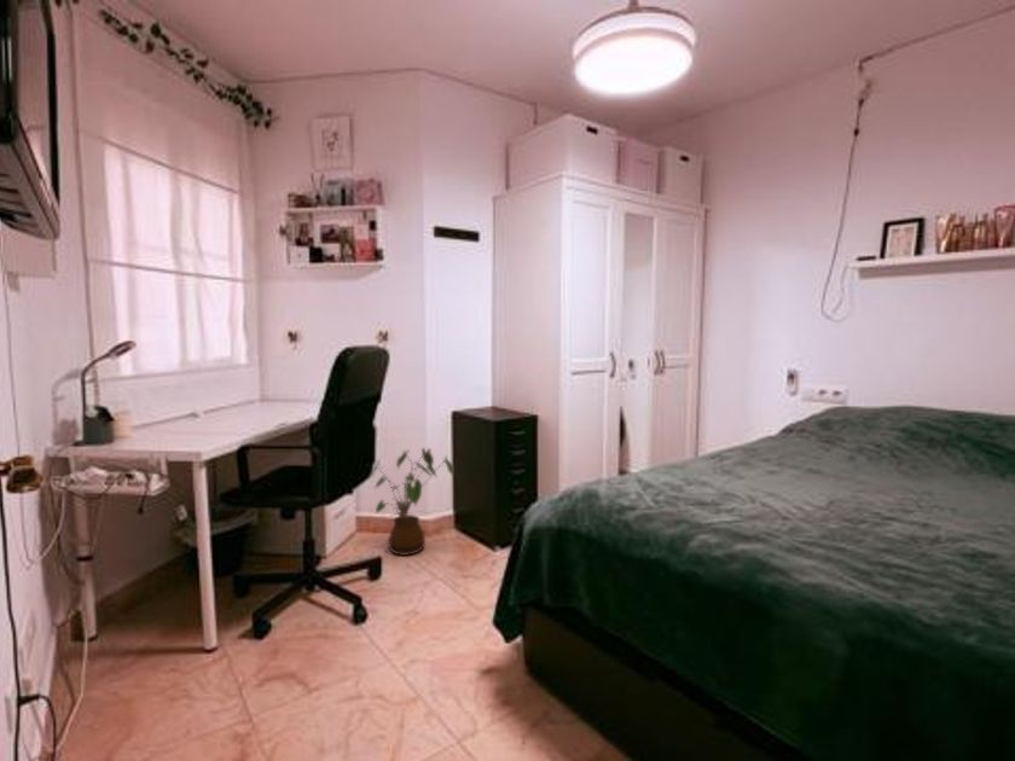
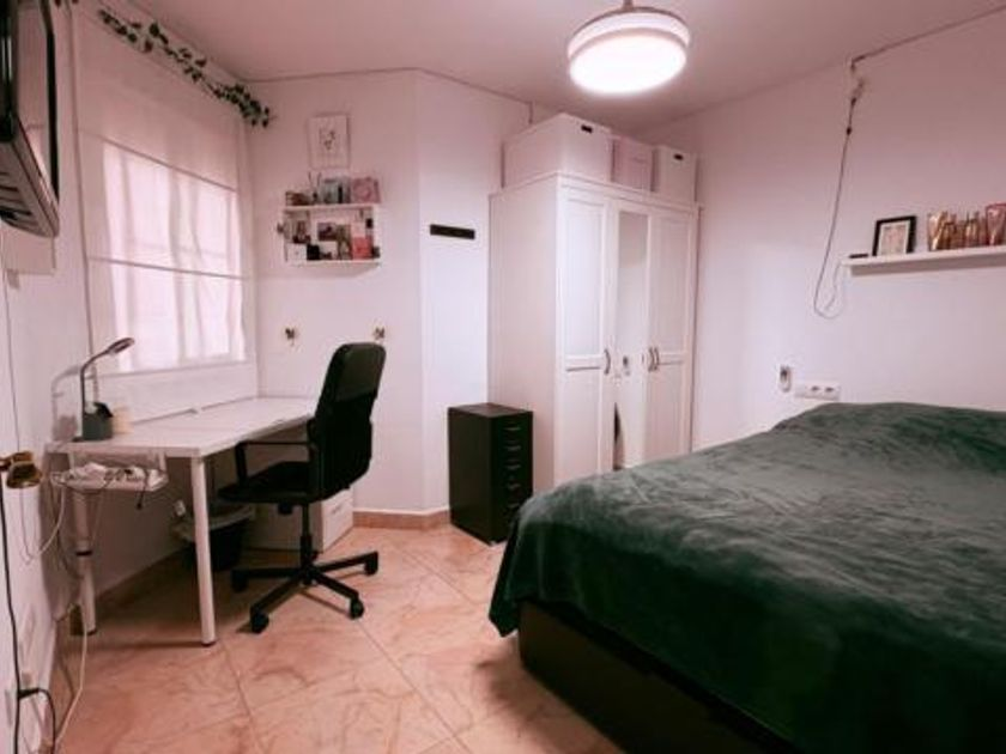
- house plant [370,447,456,557]
